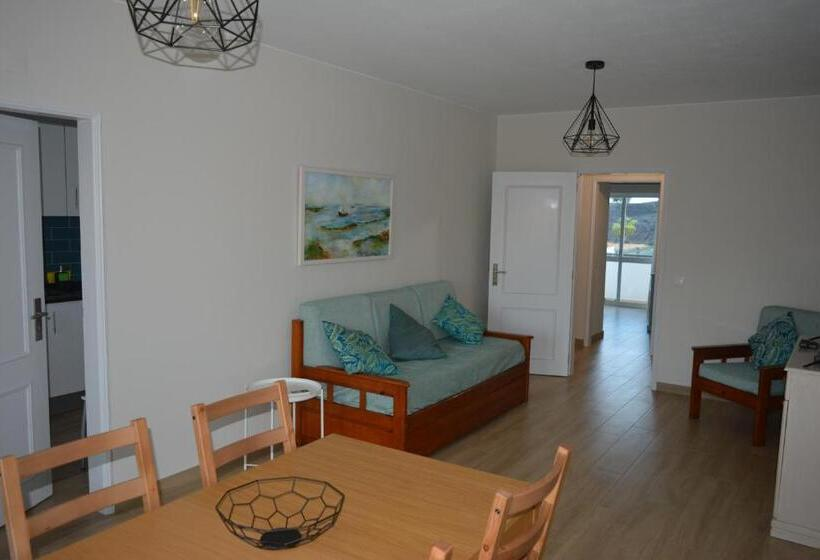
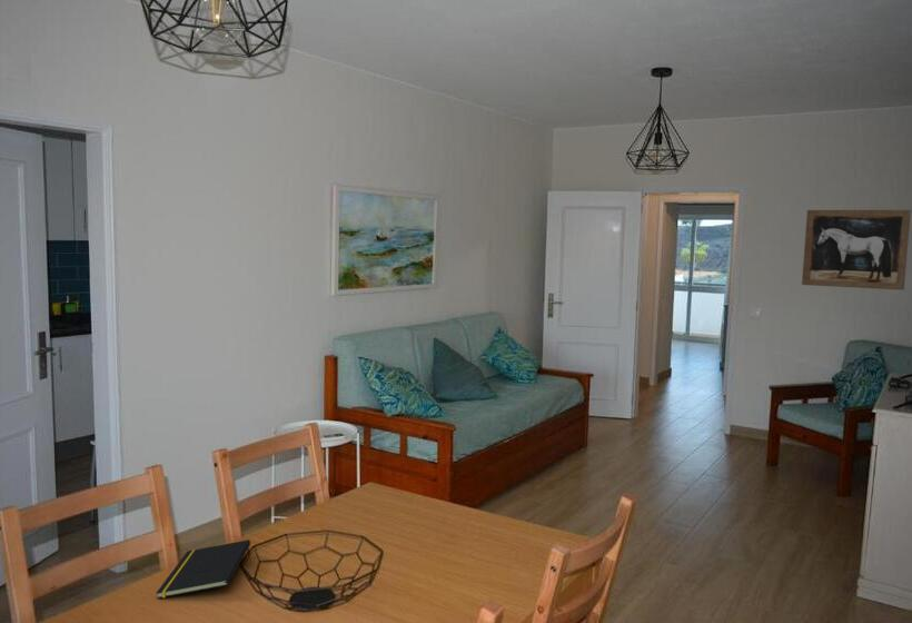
+ wall art [801,209,912,291]
+ notepad [155,538,251,600]
